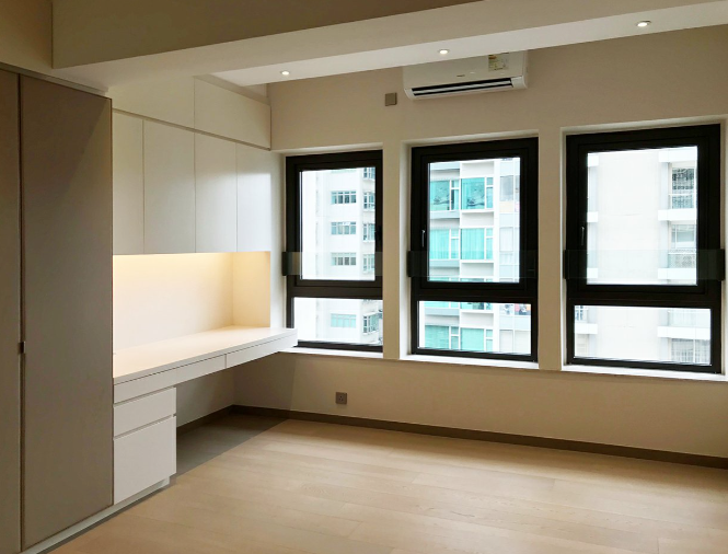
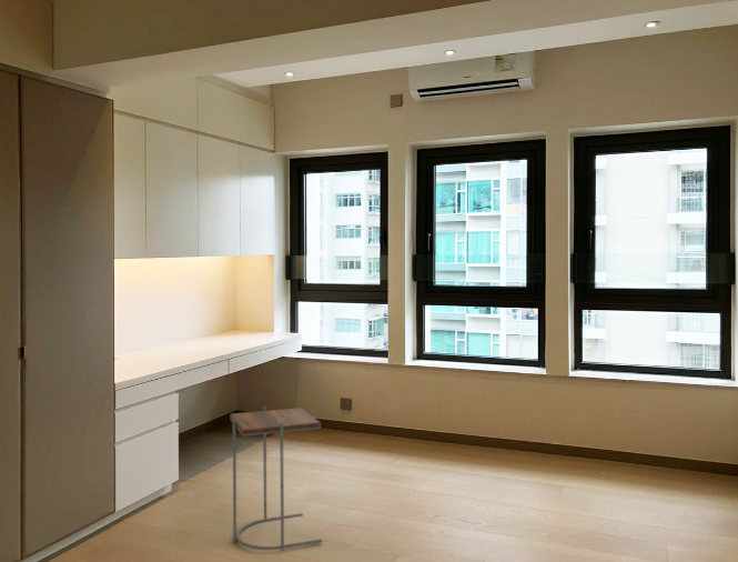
+ side table [229,405,323,552]
